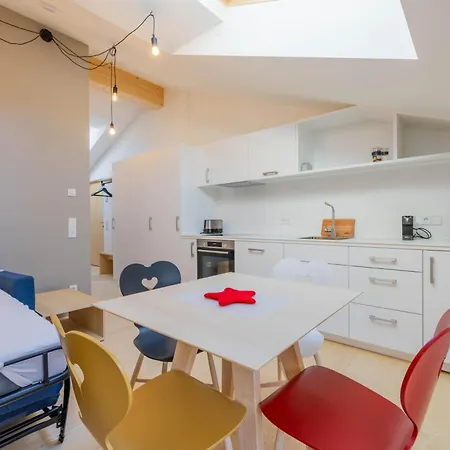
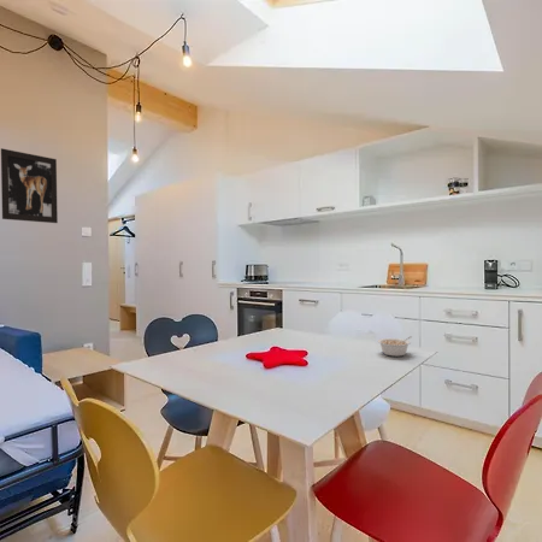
+ wall art [0,147,59,224]
+ legume [377,335,413,358]
